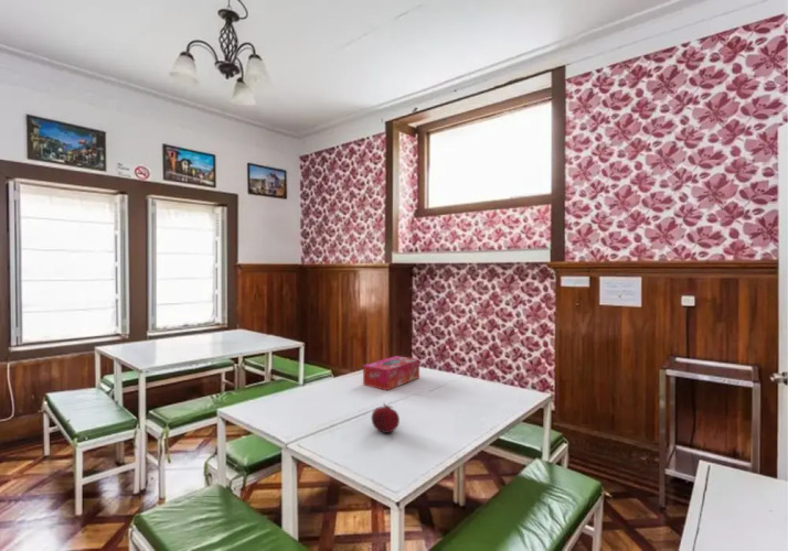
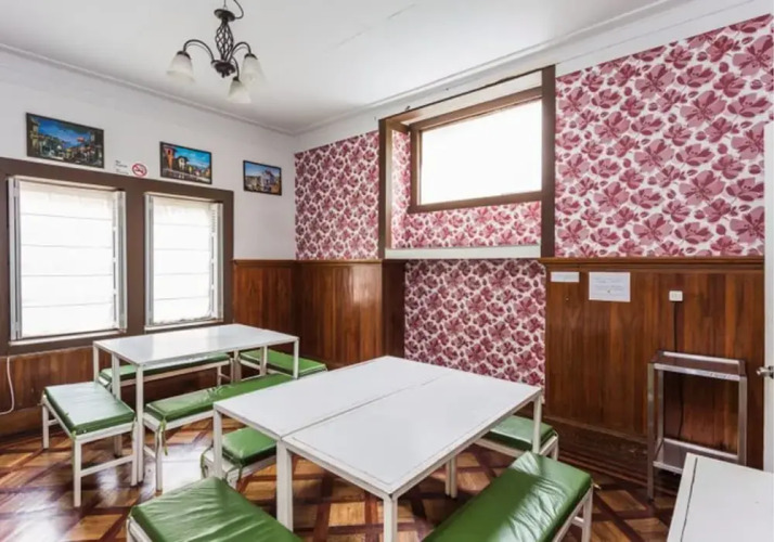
- fruit [370,402,401,434]
- tissue box [362,355,420,391]
